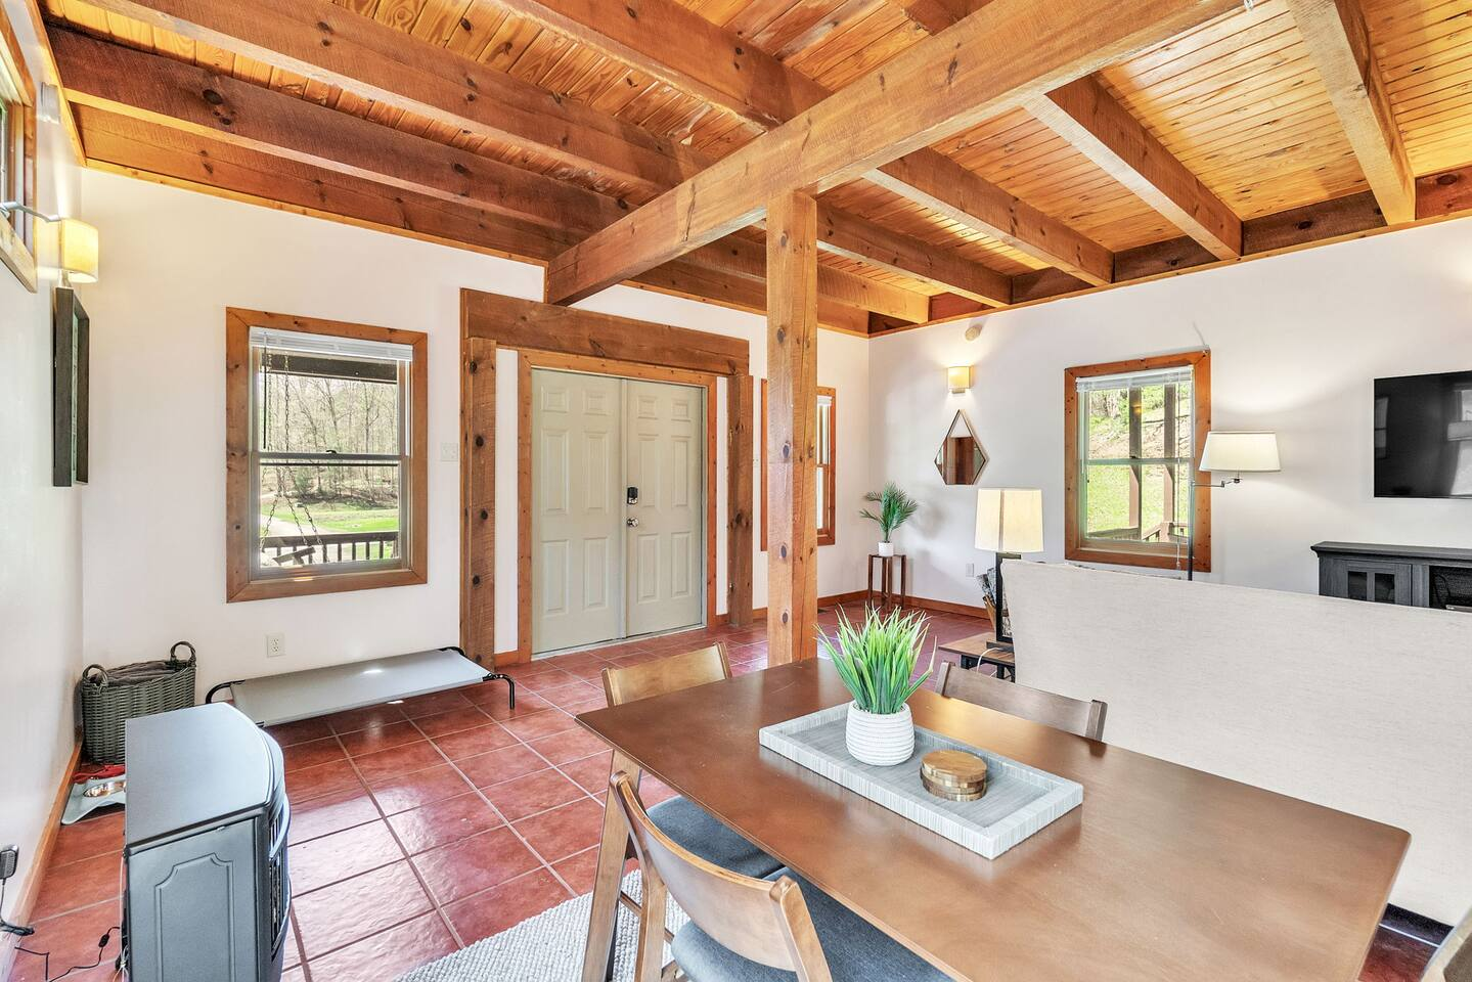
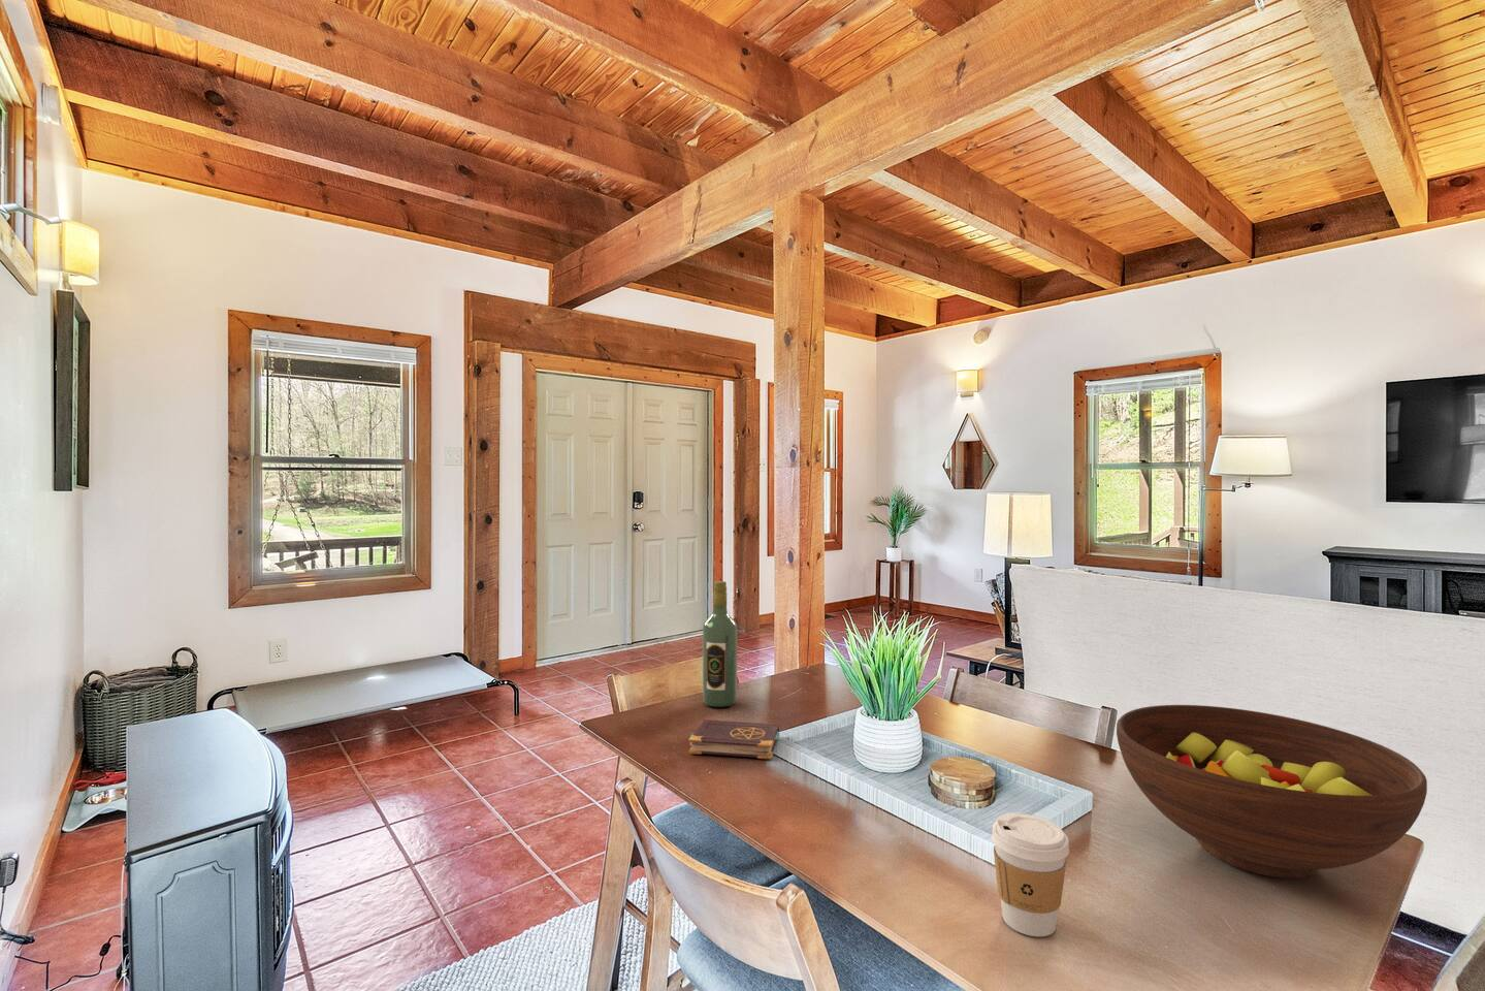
+ fruit bowl [1116,705,1429,879]
+ wine bottle [702,581,739,708]
+ coffee cup [991,813,1070,937]
+ book [688,719,781,760]
